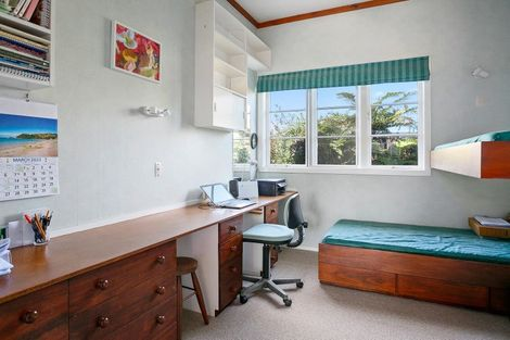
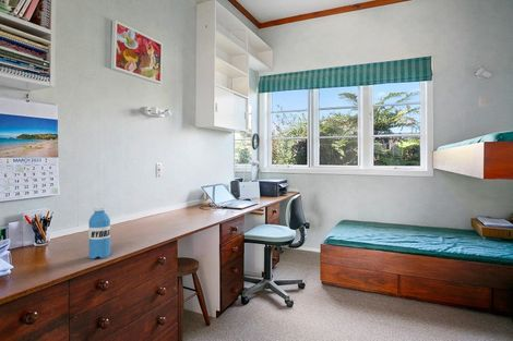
+ water bottle [87,206,111,259]
